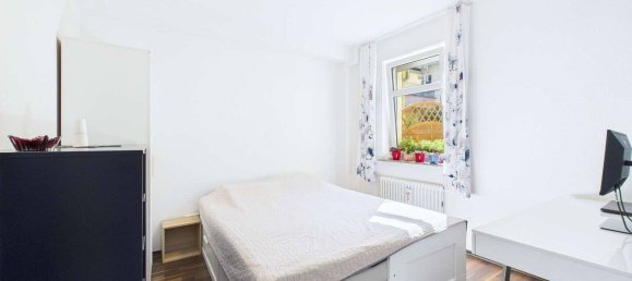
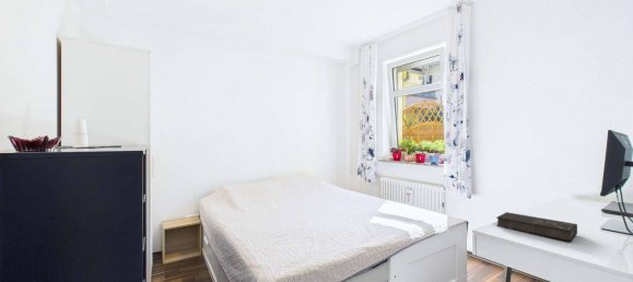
+ notebook [495,211,578,243]
